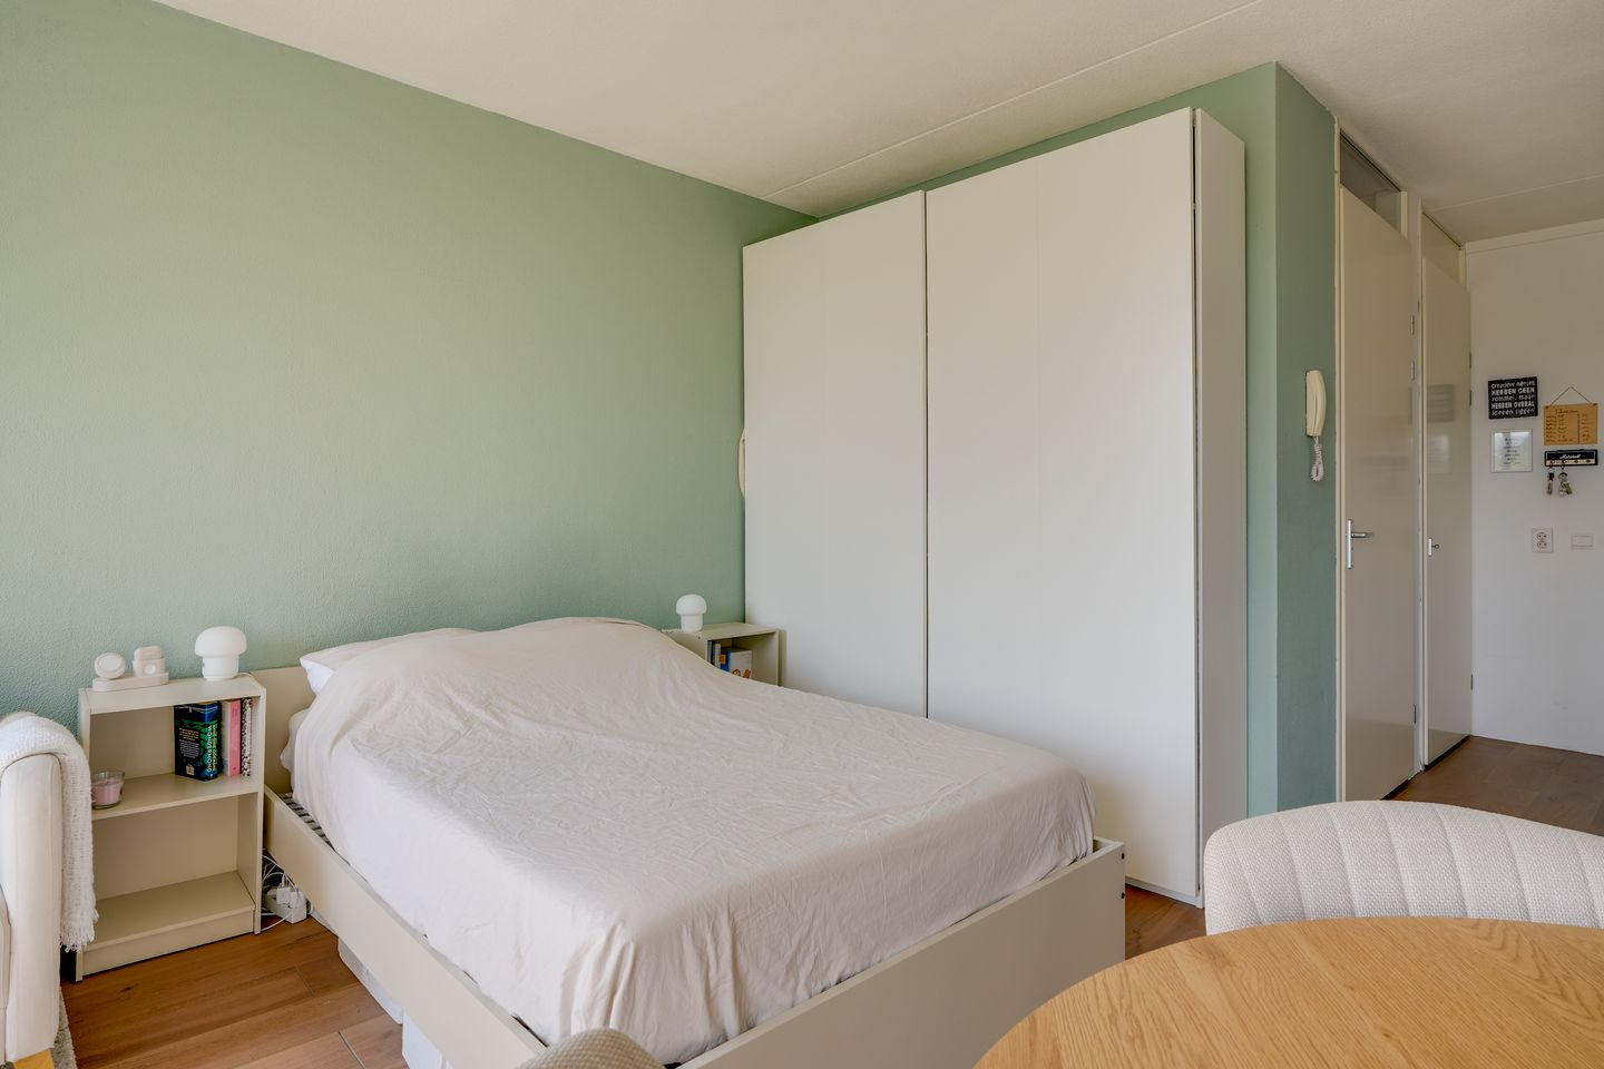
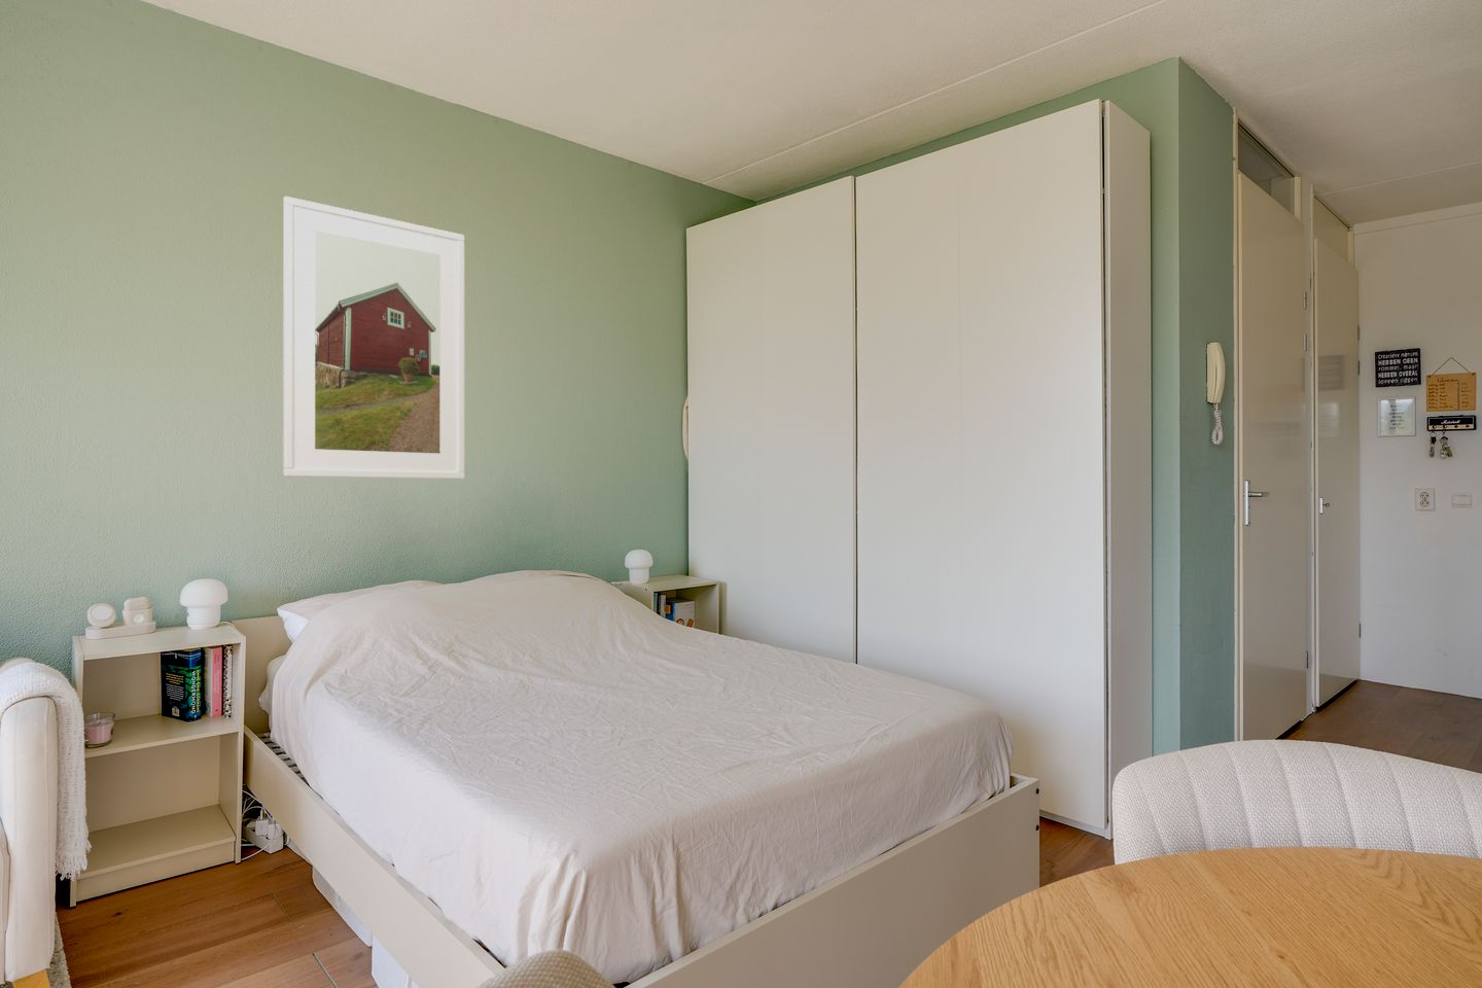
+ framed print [282,195,465,480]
